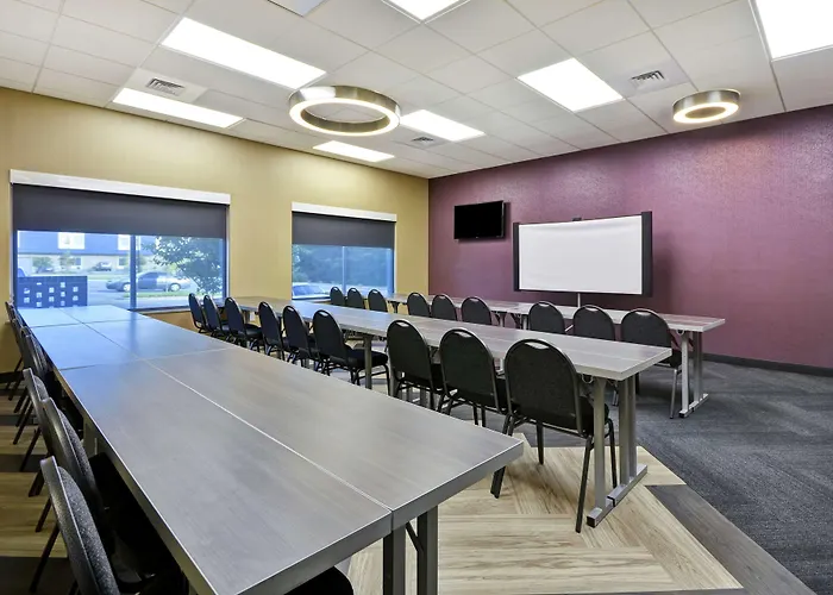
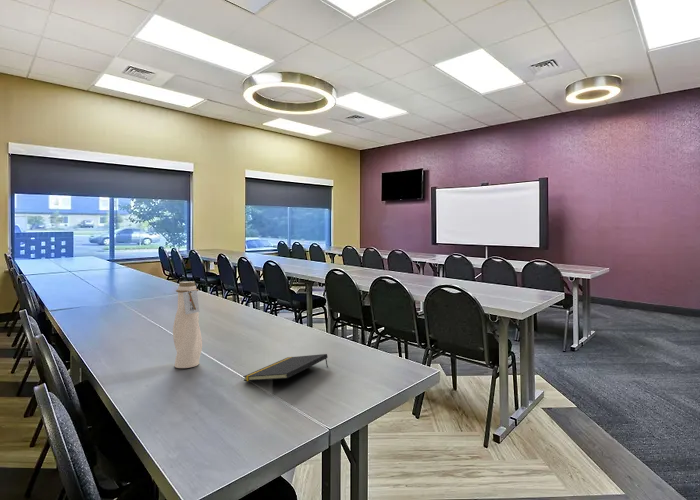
+ notepad [242,353,329,382]
+ water bottle [172,280,203,369]
